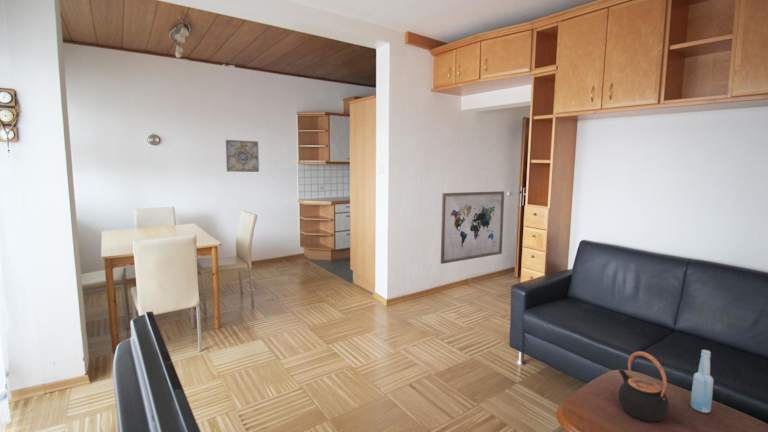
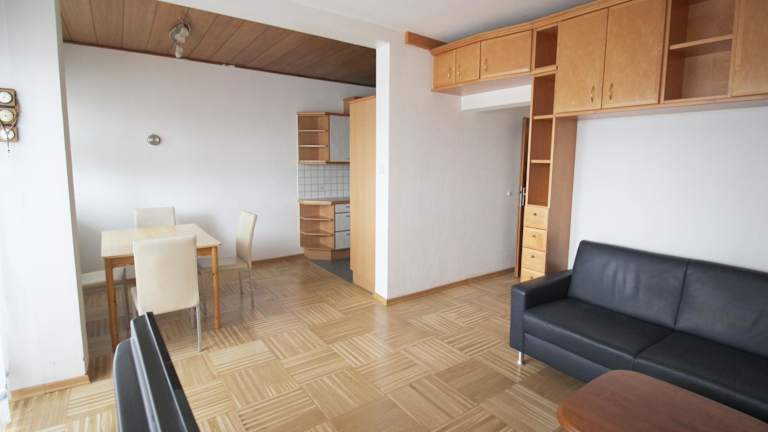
- wall art [225,139,260,173]
- wall art [440,190,505,265]
- bottle [689,349,715,414]
- teapot [617,350,670,422]
